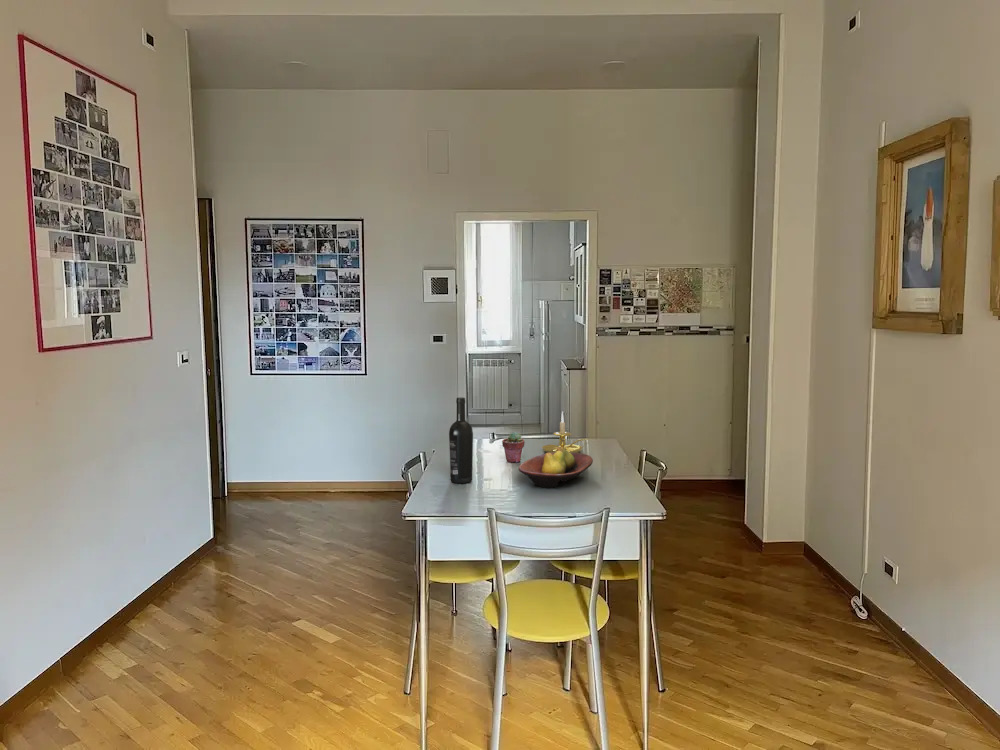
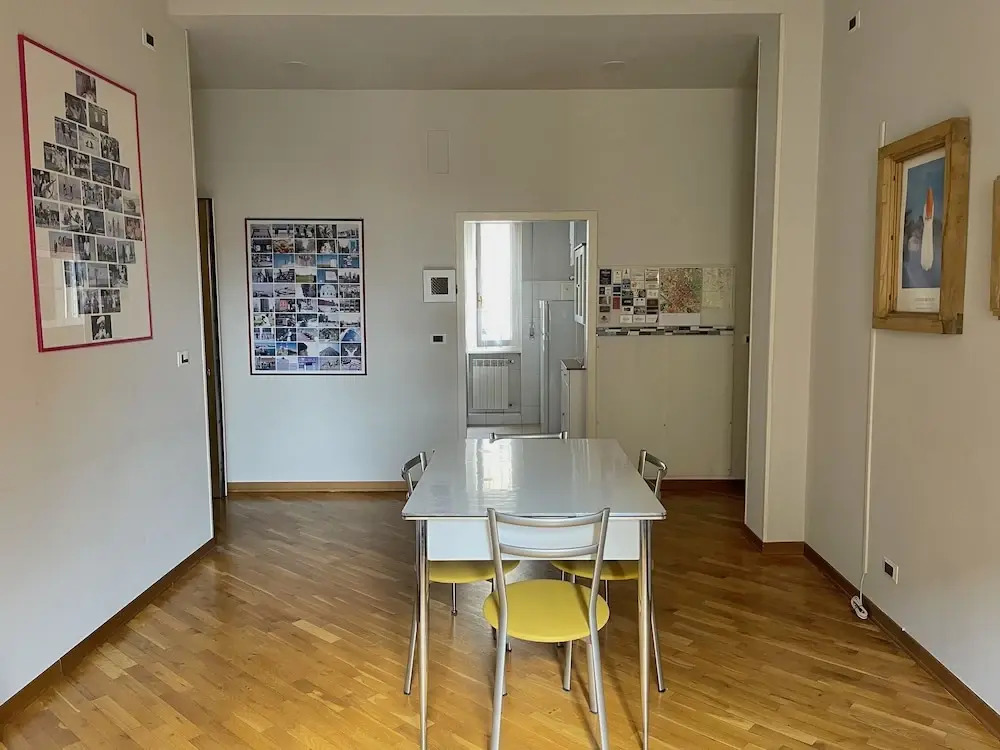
- potted succulent [501,431,526,463]
- wine bottle [448,396,474,485]
- fruit bowl [518,447,594,489]
- candle holder [541,411,590,453]
